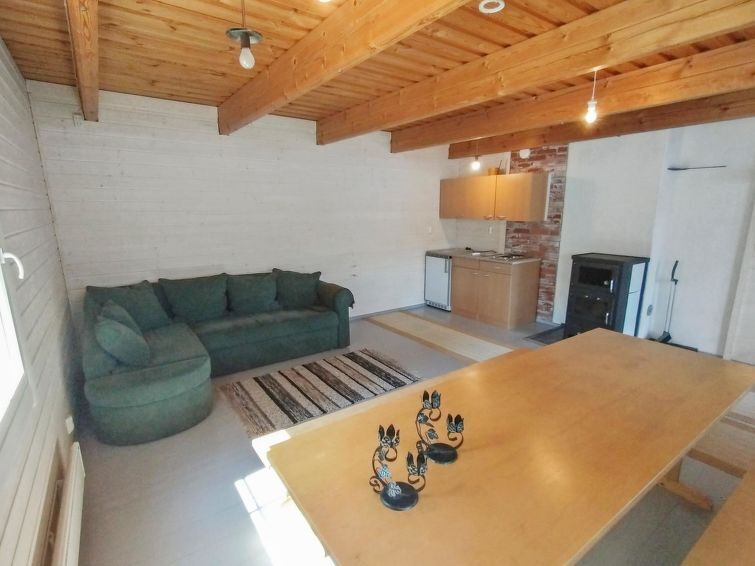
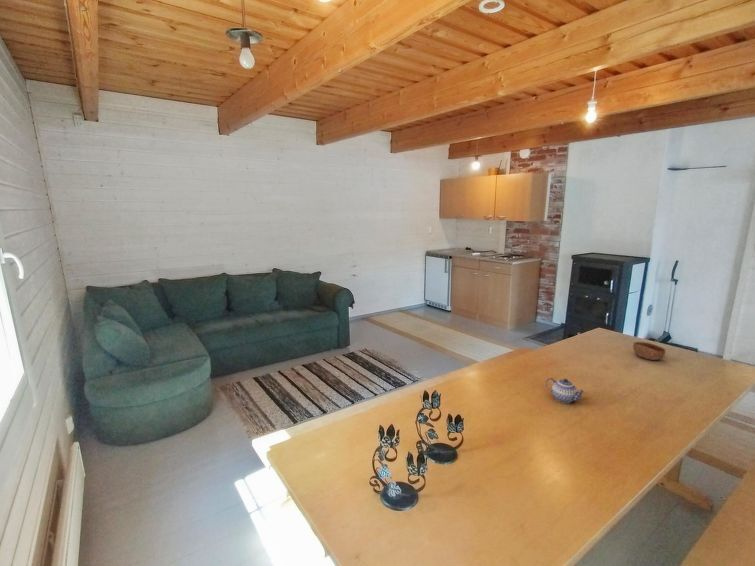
+ teapot [545,377,587,404]
+ bowl [632,341,667,361]
